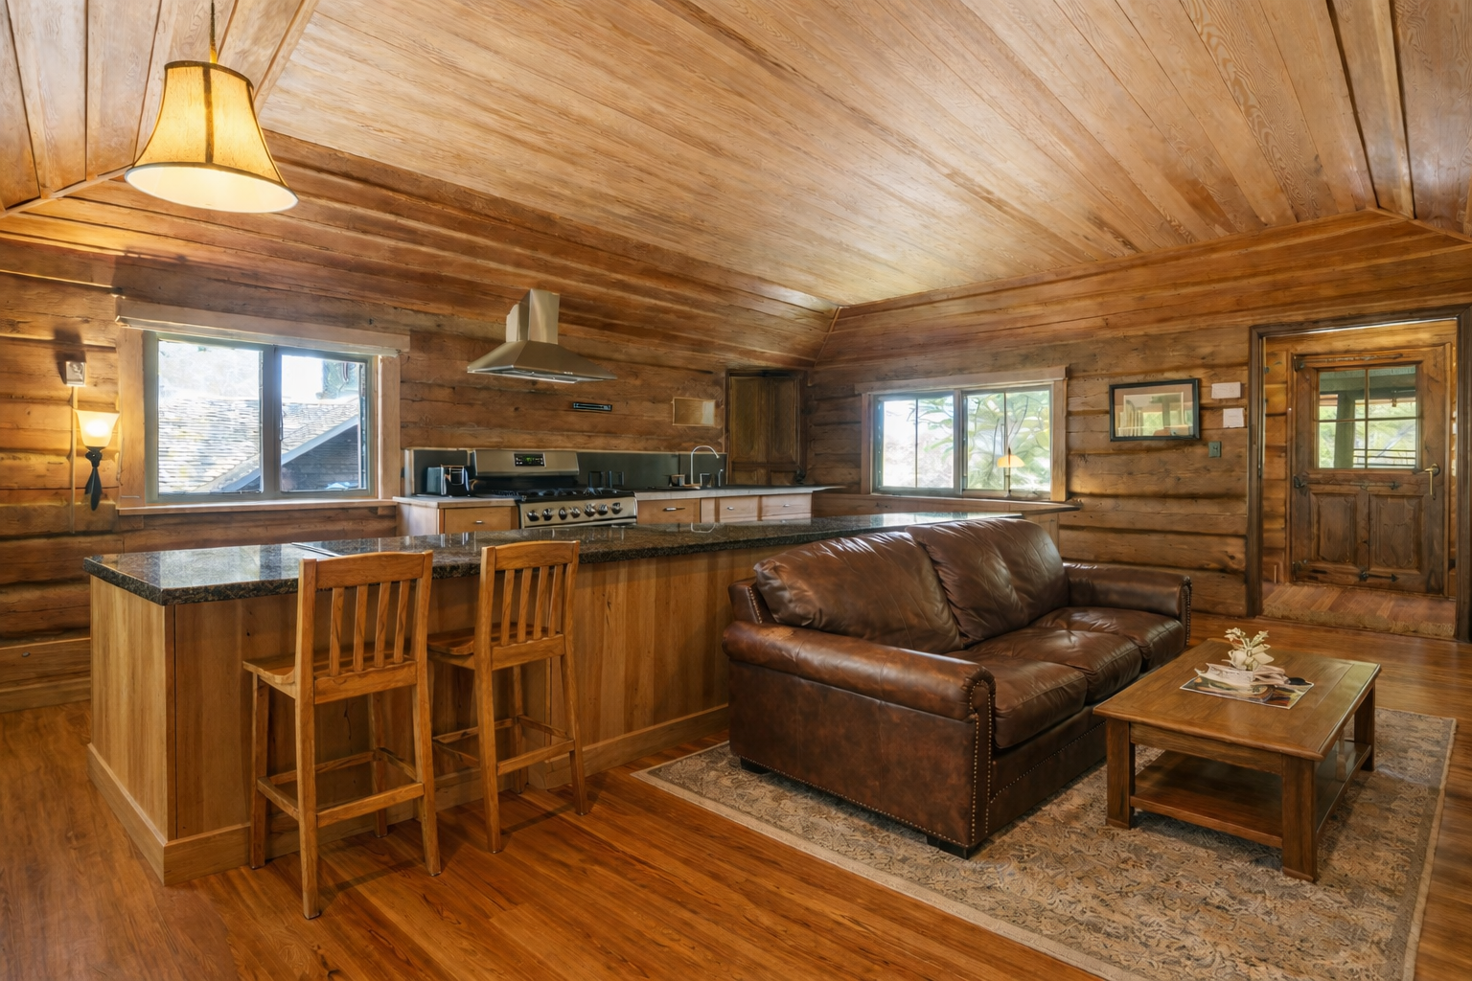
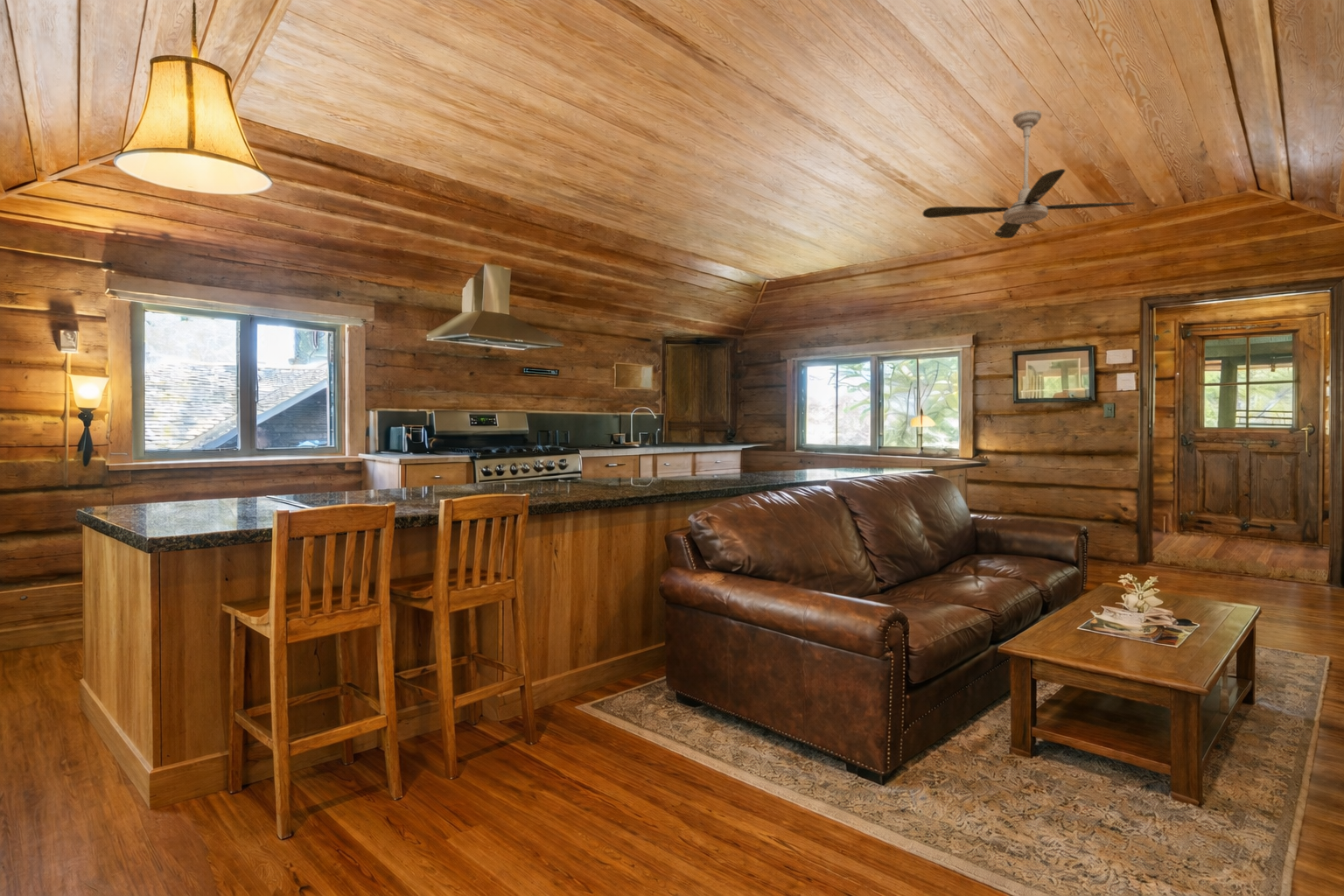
+ ceiling fan [922,109,1136,239]
